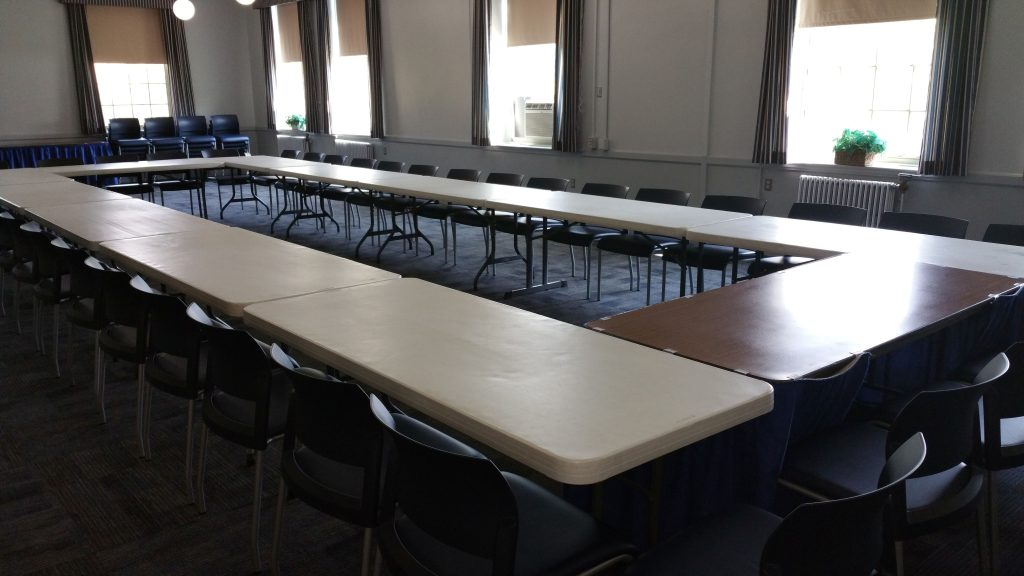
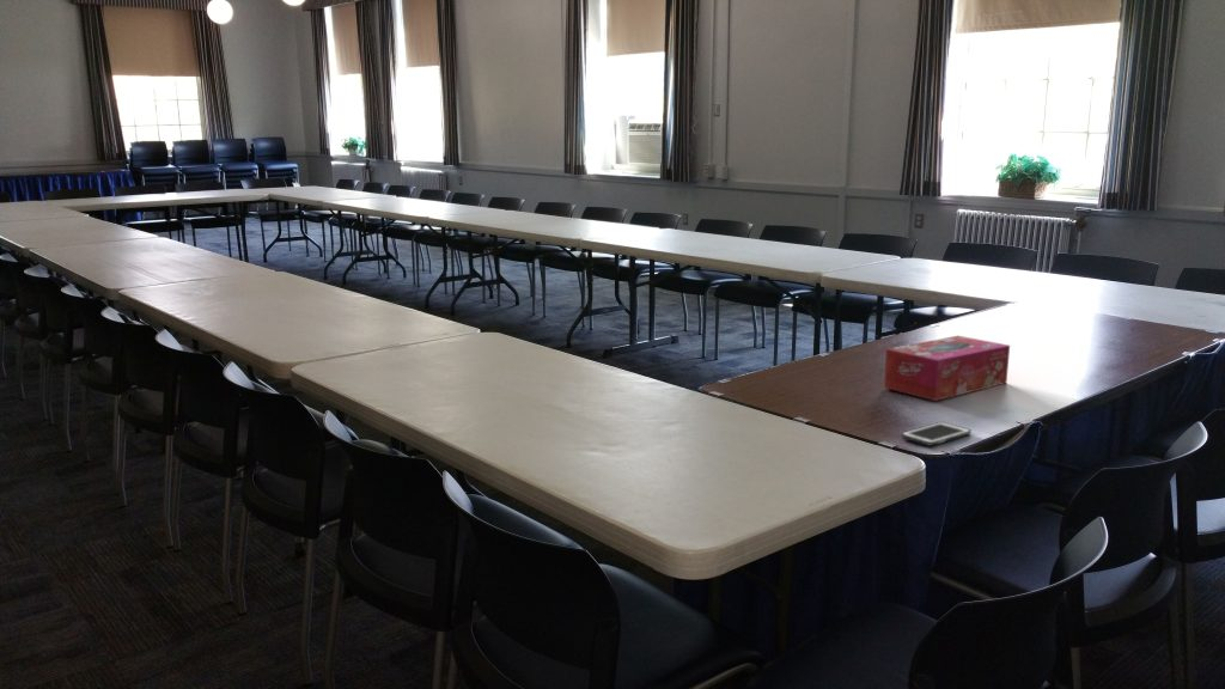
+ tissue box [883,335,1011,402]
+ cell phone [900,421,973,447]
